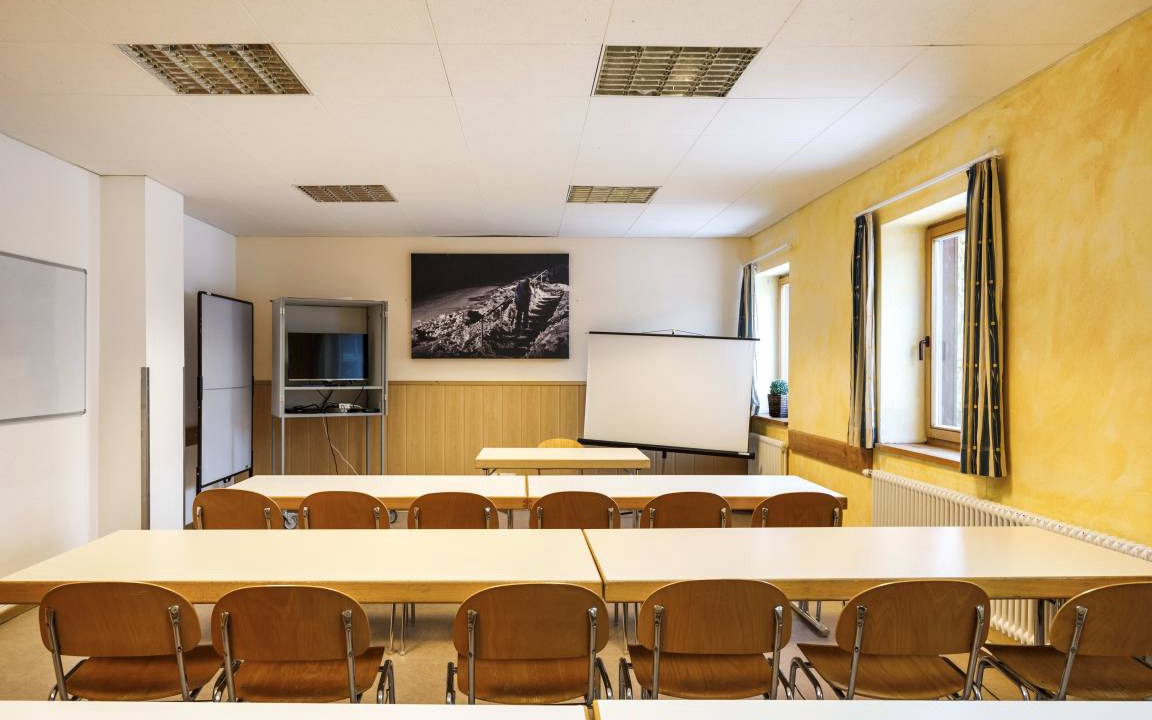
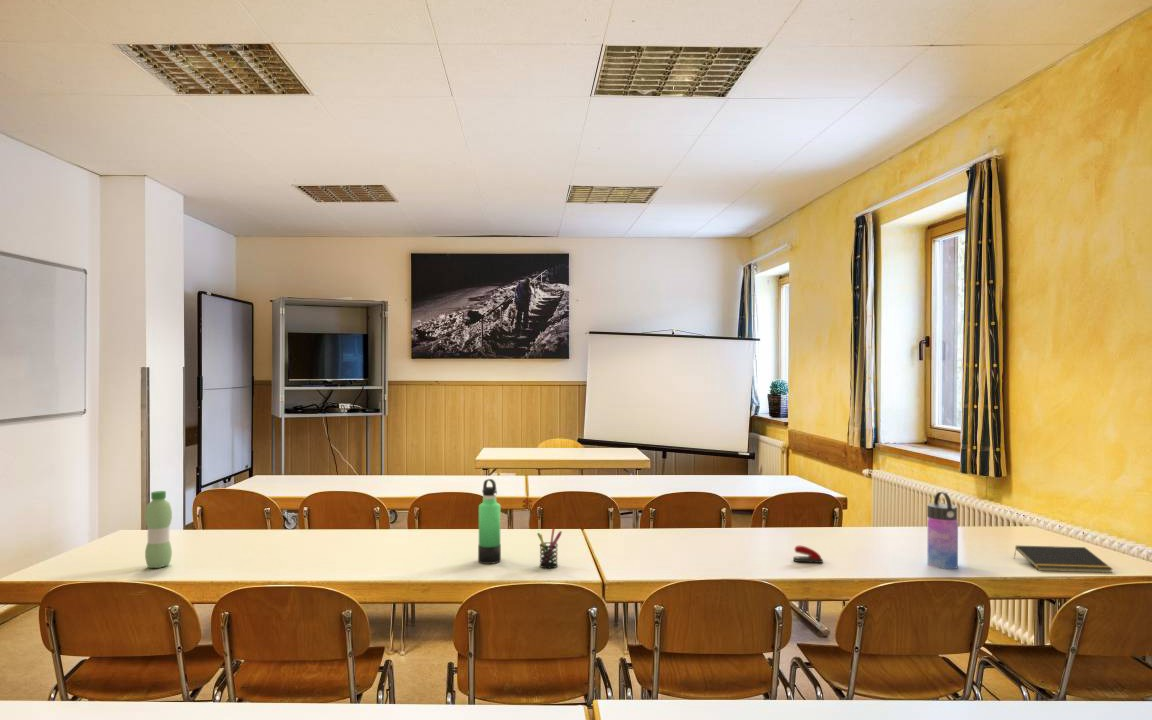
+ stapler [792,545,824,564]
+ water bottle [144,490,173,569]
+ thermos bottle [477,478,502,565]
+ pen holder [536,526,563,569]
+ water bottle [926,491,959,570]
+ notepad [1013,545,1114,574]
